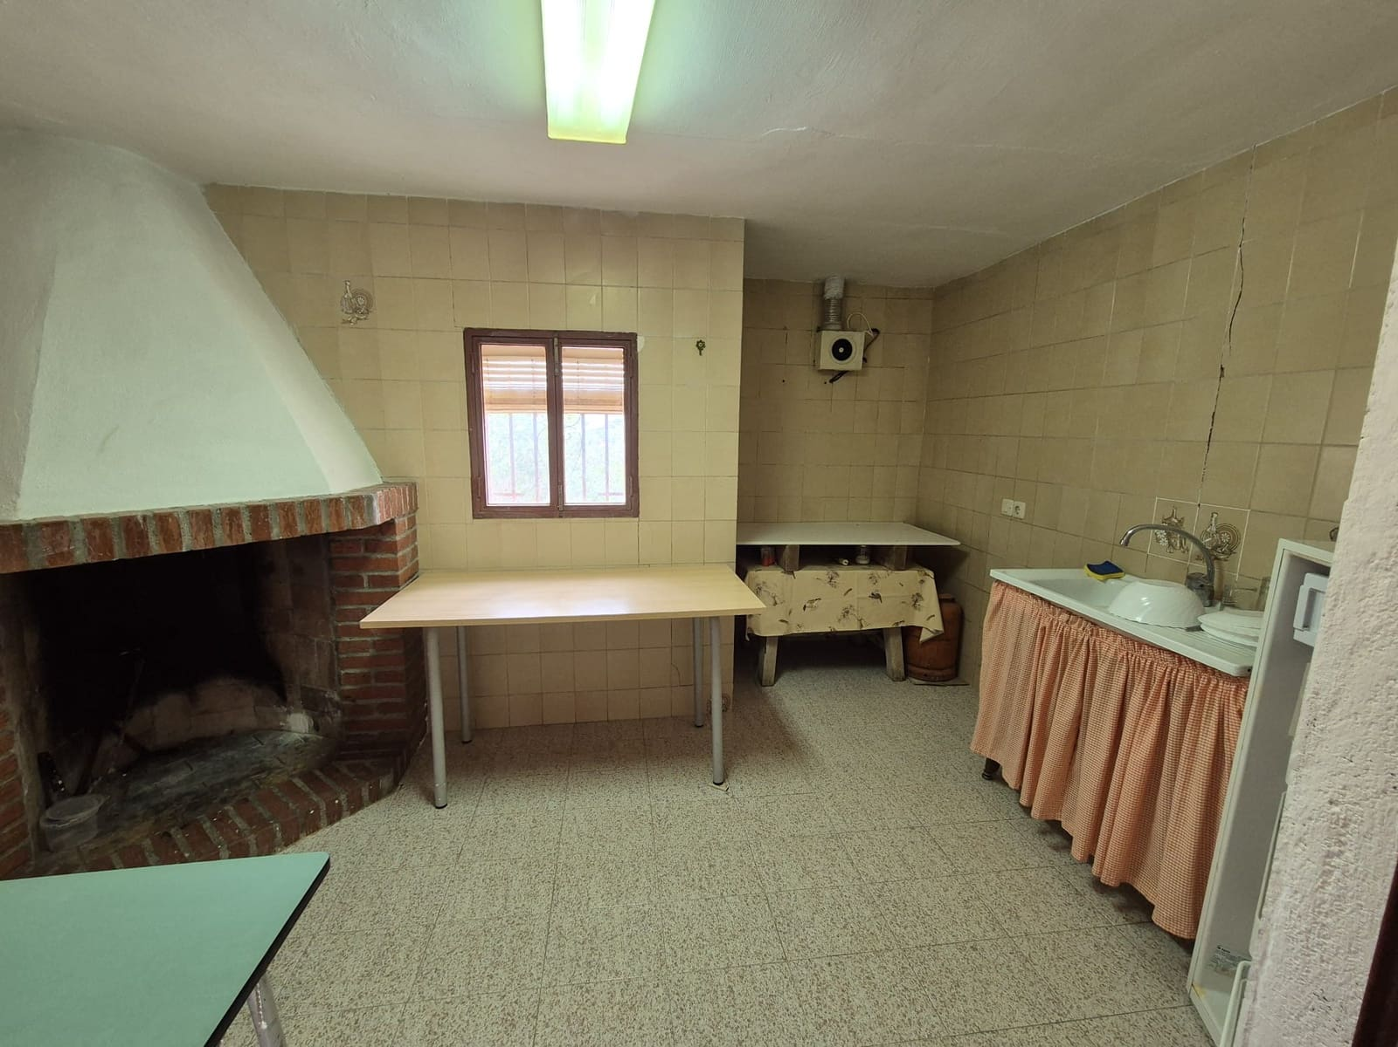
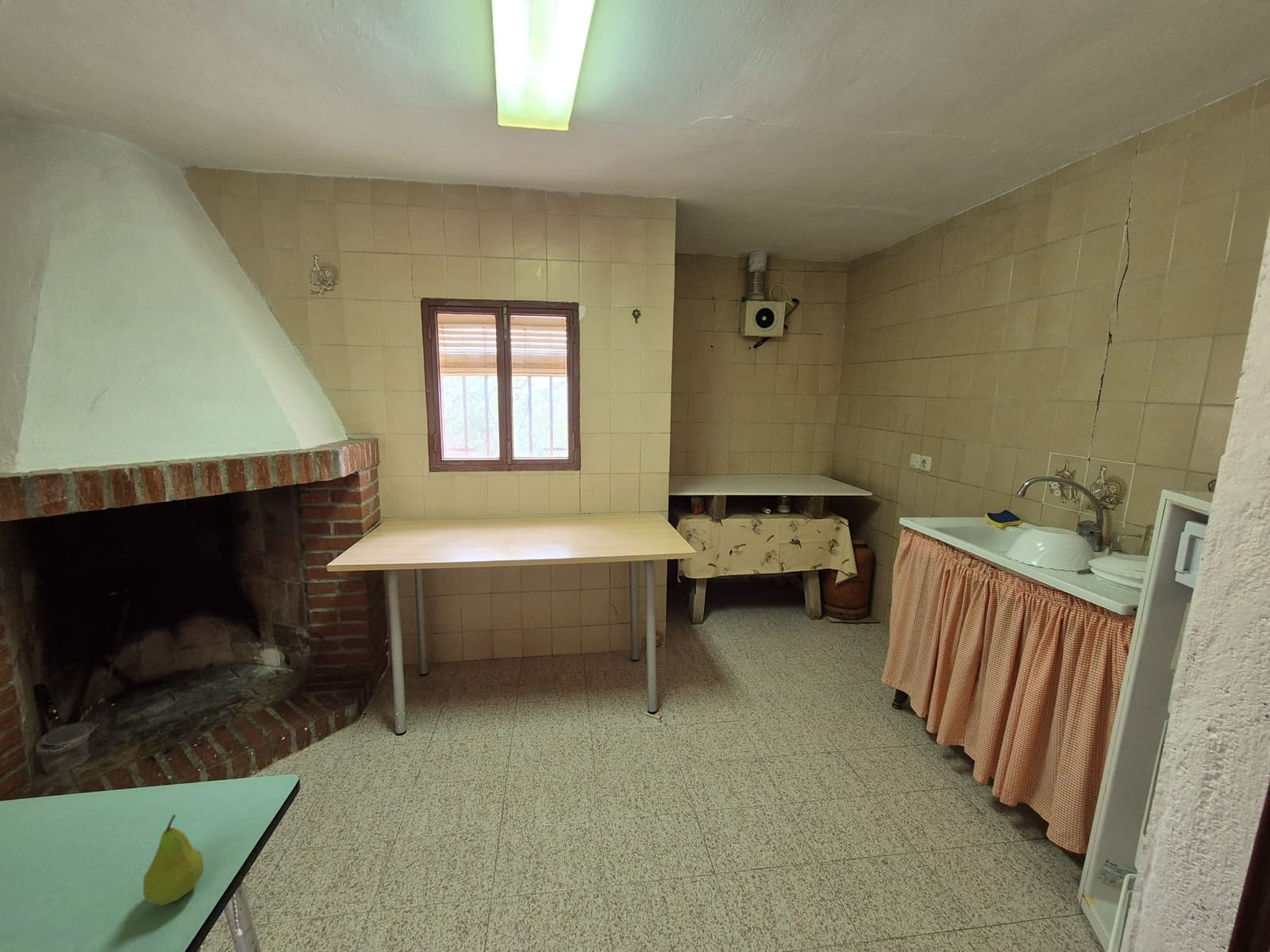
+ fruit [142,814,205,906]
